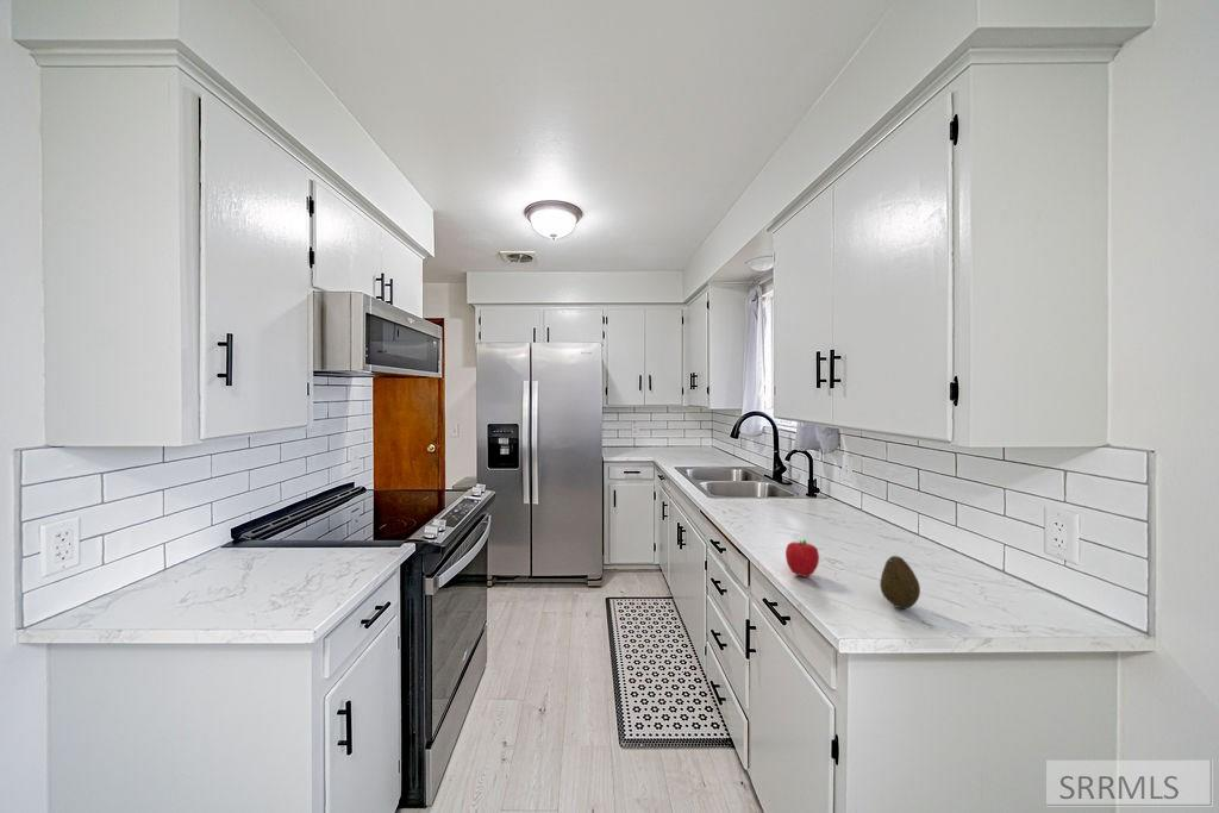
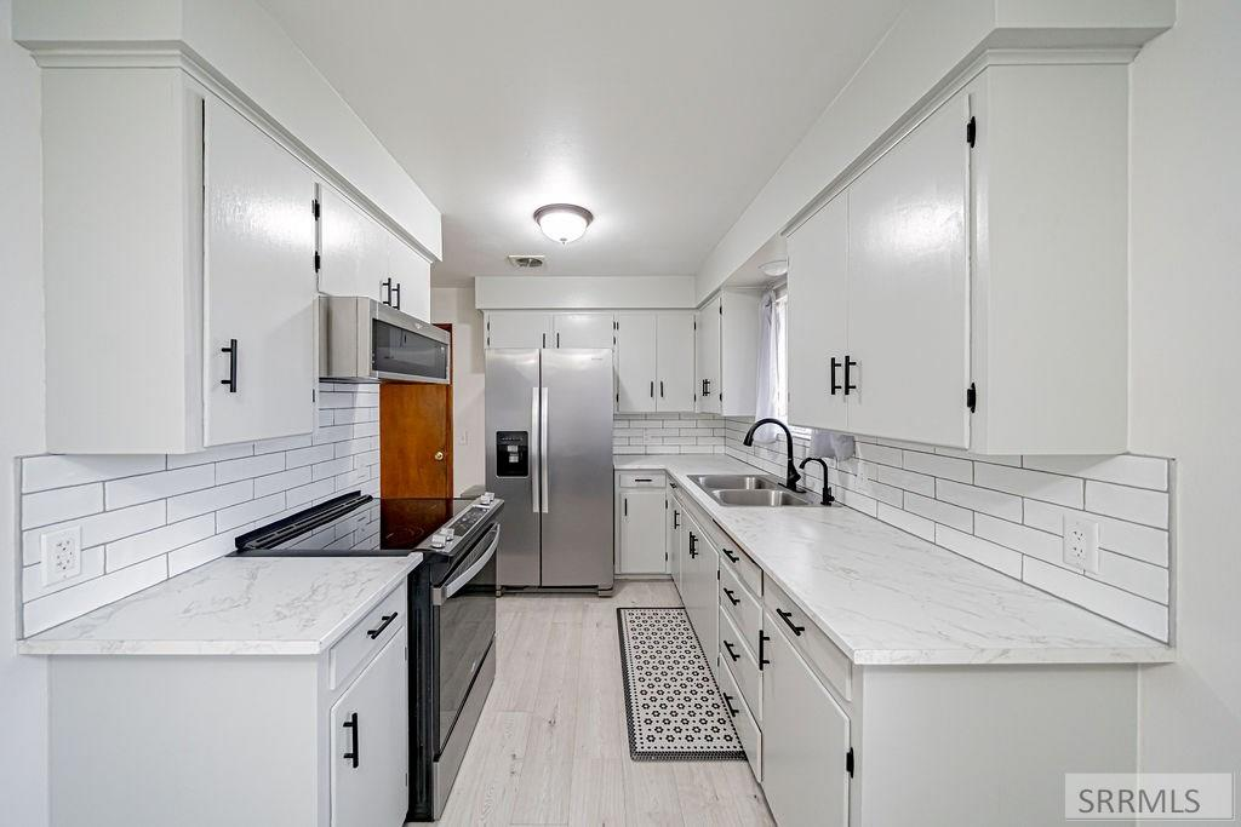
- fruit [784,539,820,579]
- fruit [879,555,921,609]
